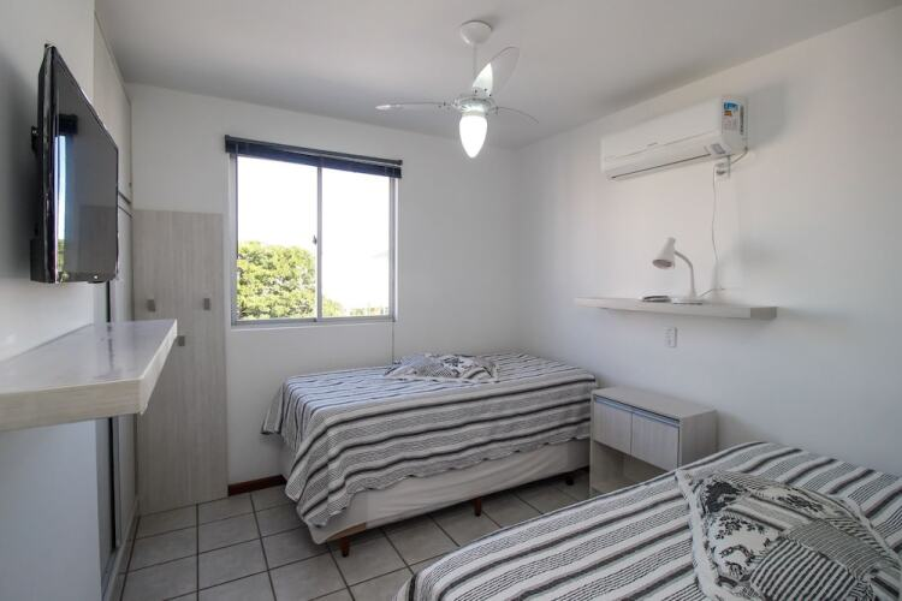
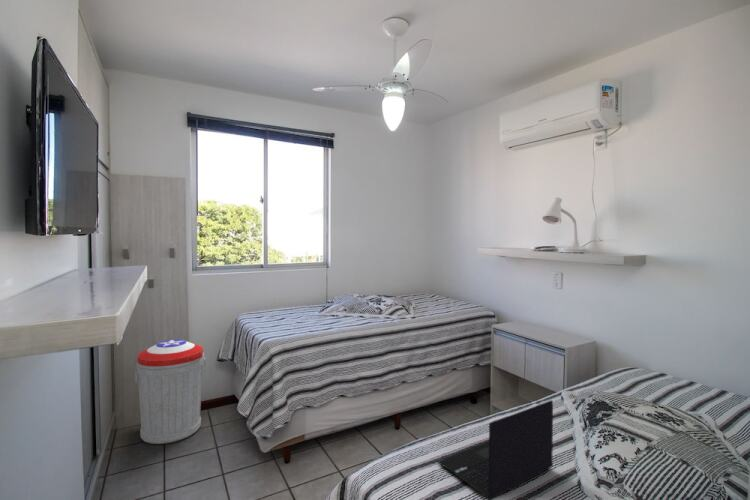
+ laptop [437,399,554,500]
+ trash can [134,339,207,445]
